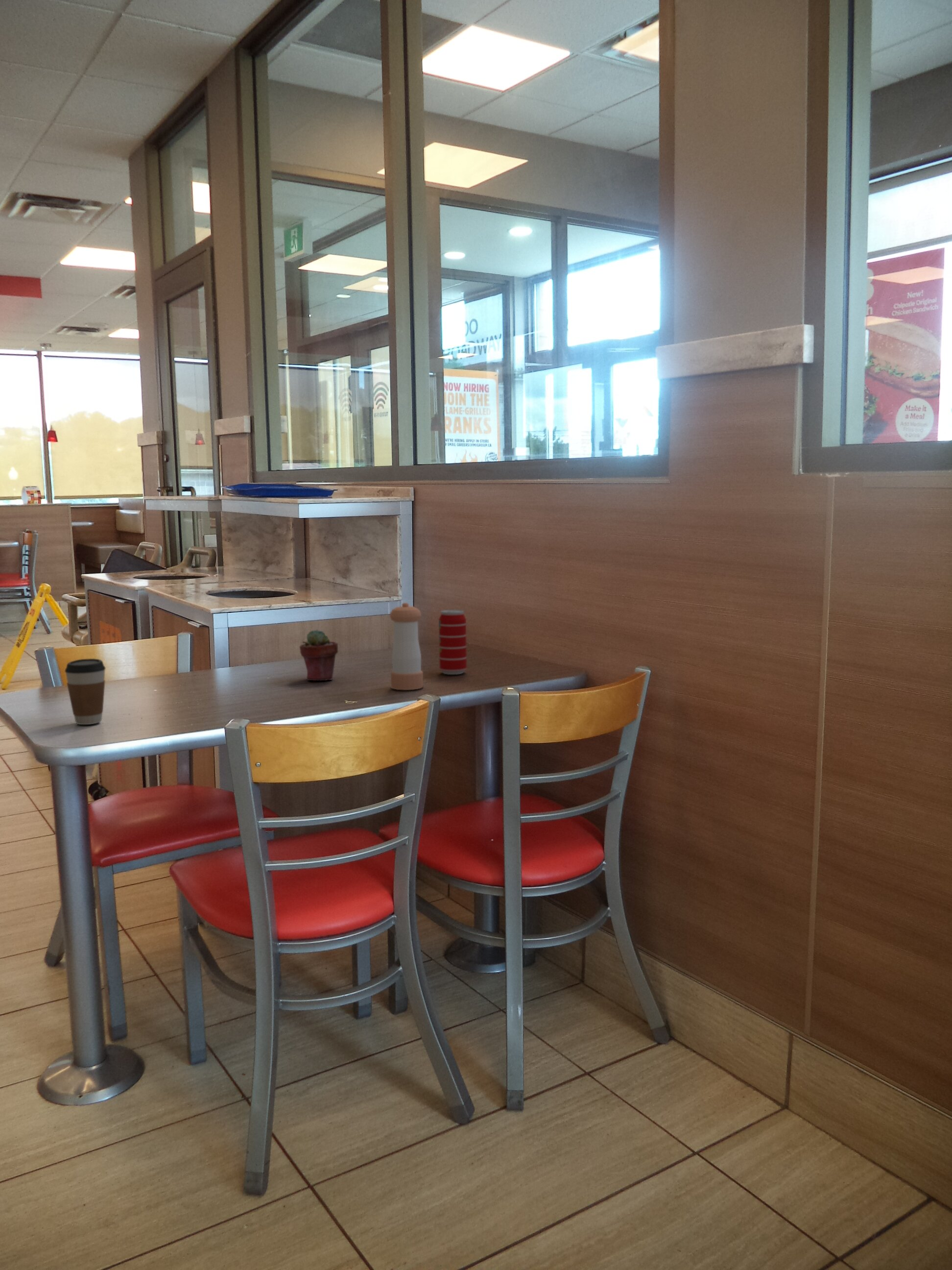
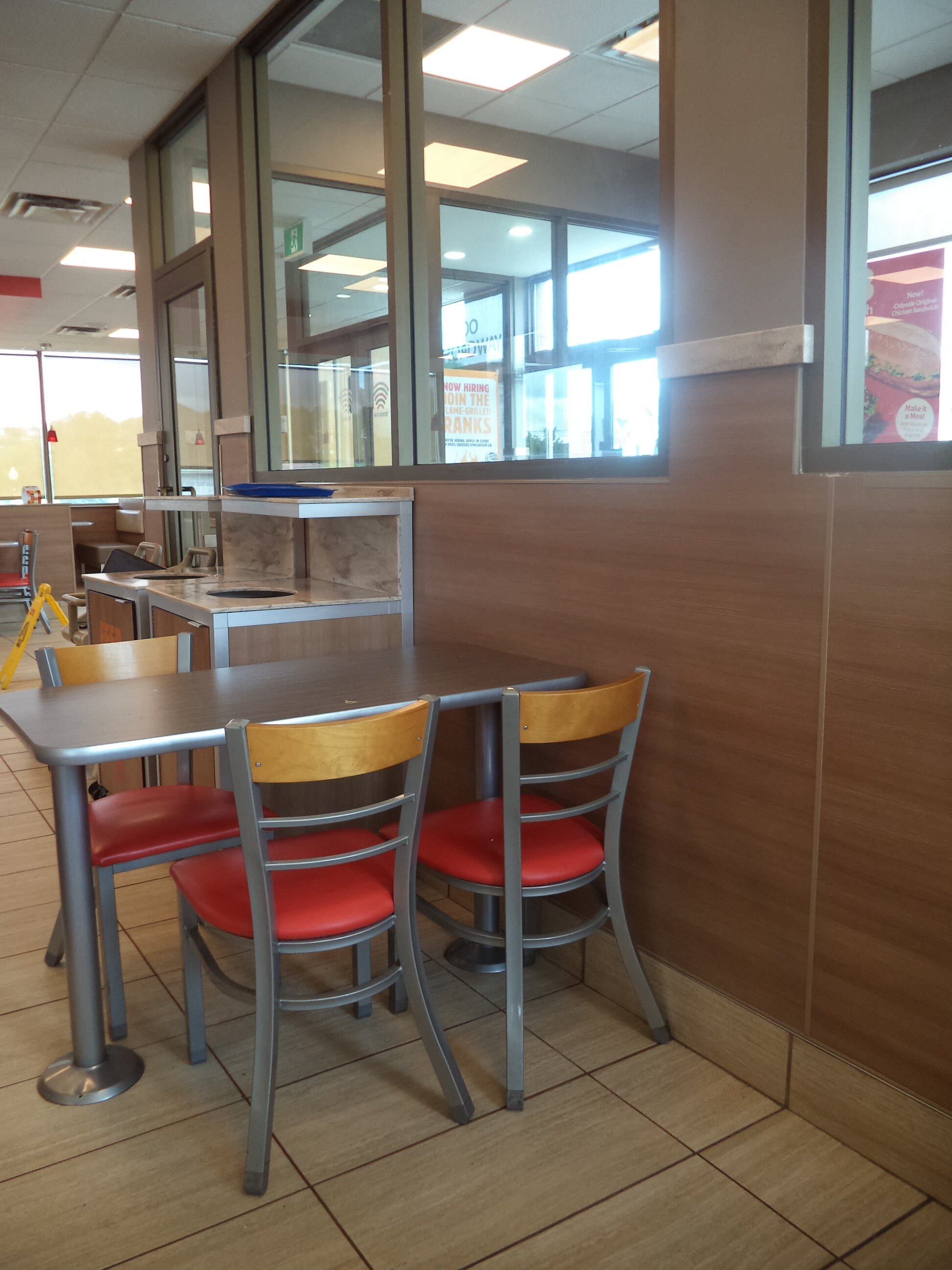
- beverage can [438,610,467,675]
- potted succulent [299,629,338,681]
- pepper shaker [389,602,424,690]
- coffee cup [64,658,106,725]
